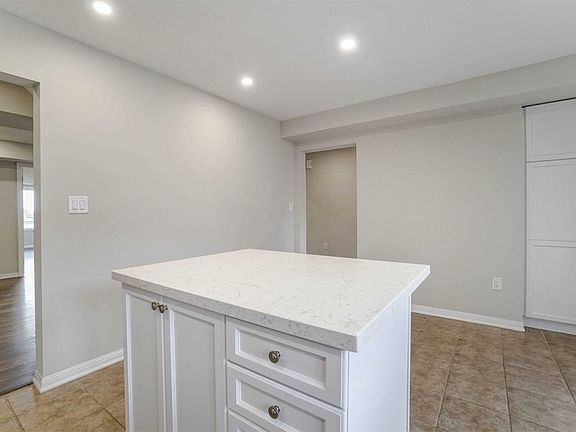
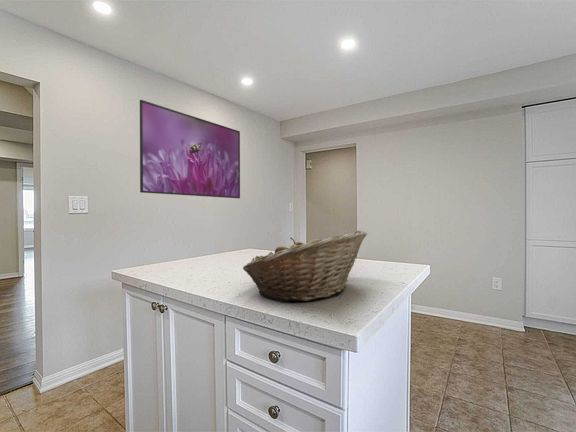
+ fruit basket [242,230,368,303]
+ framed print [139,99,241,199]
